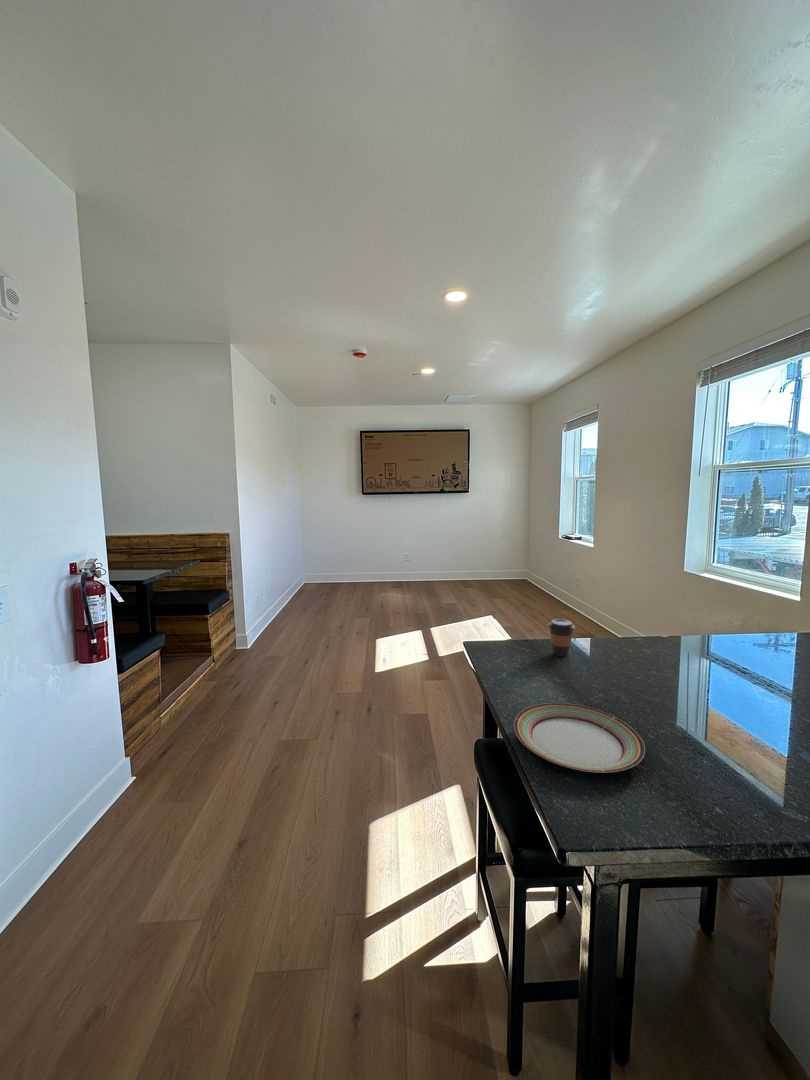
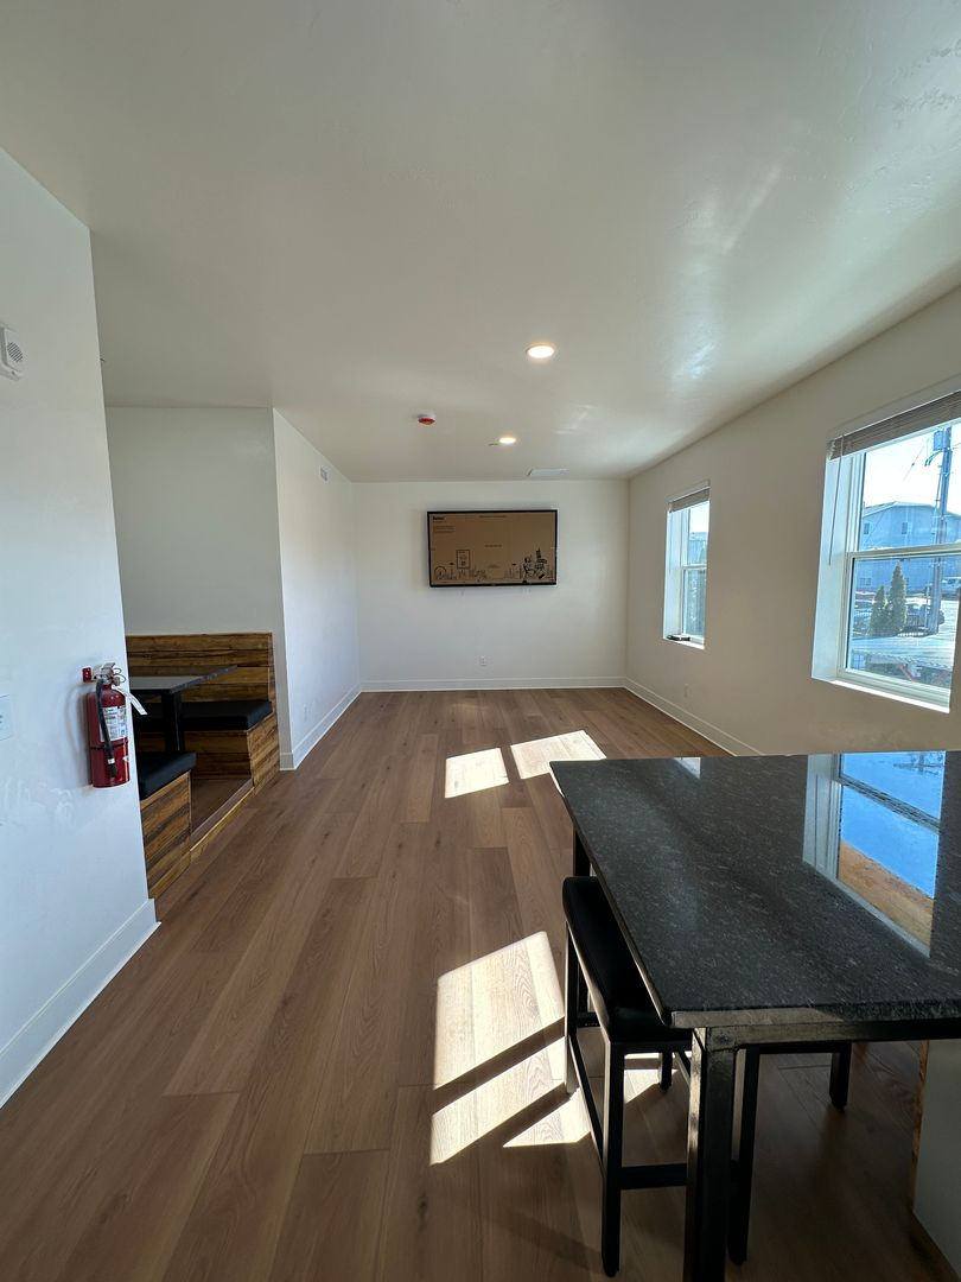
- plate [513,702,646,773]
- coffee cup [547,618,576,657]
